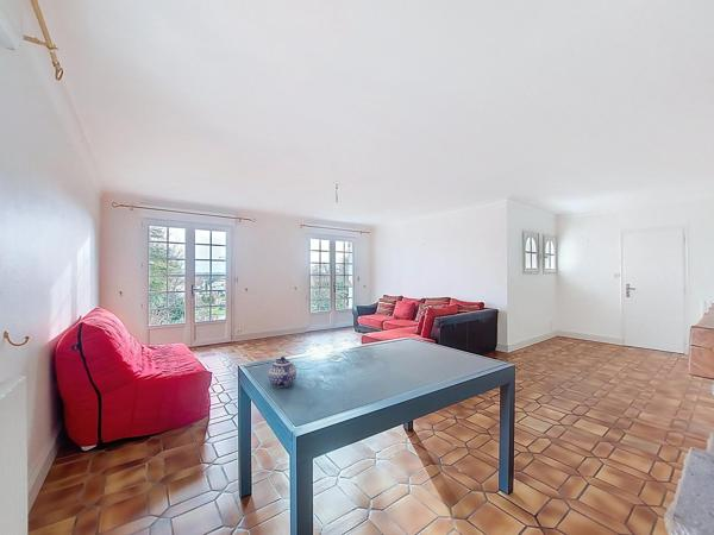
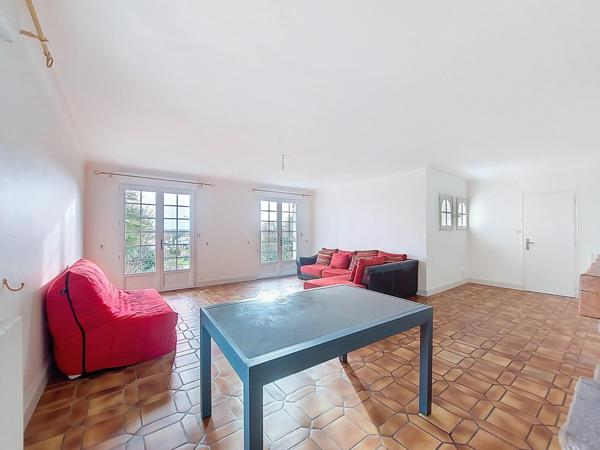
- teapot [268,355,298,388]
